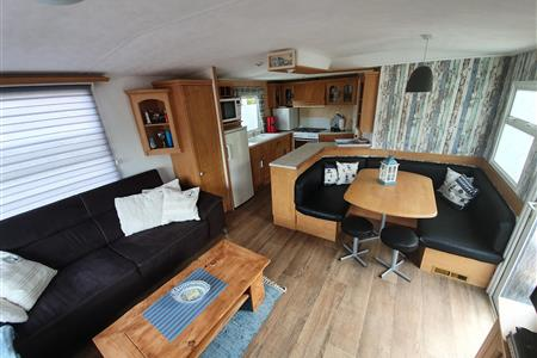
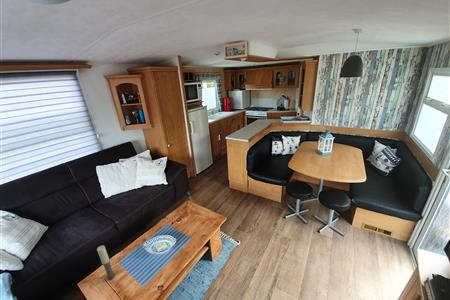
+ candle [96,245,116,280]
